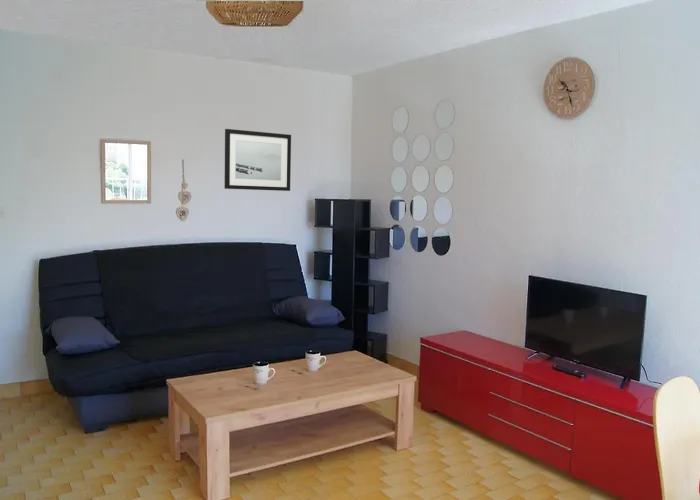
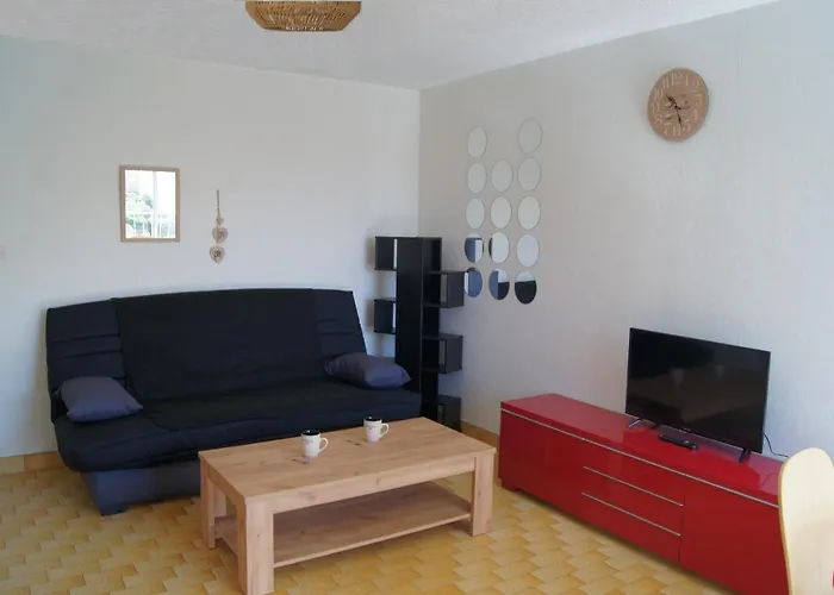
- wall art [224,128,292,192]
